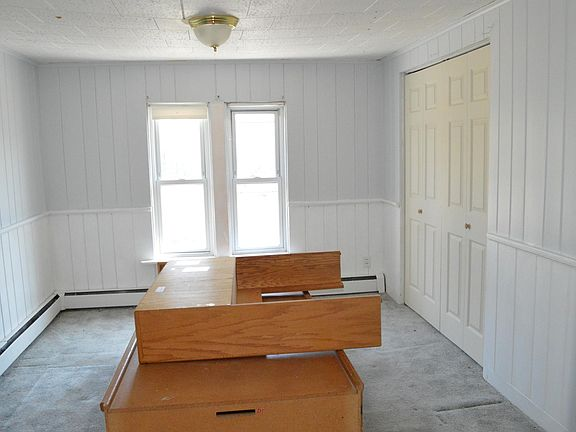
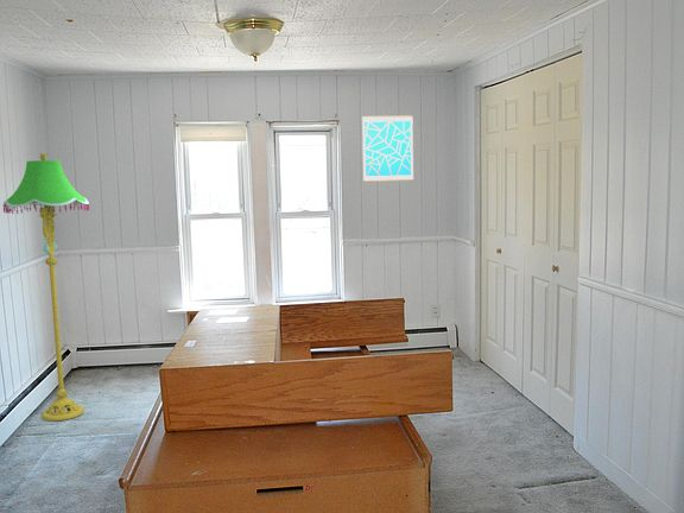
+ wall art [361,115,414,183]
+ floor lamp [2,152,90,422]
